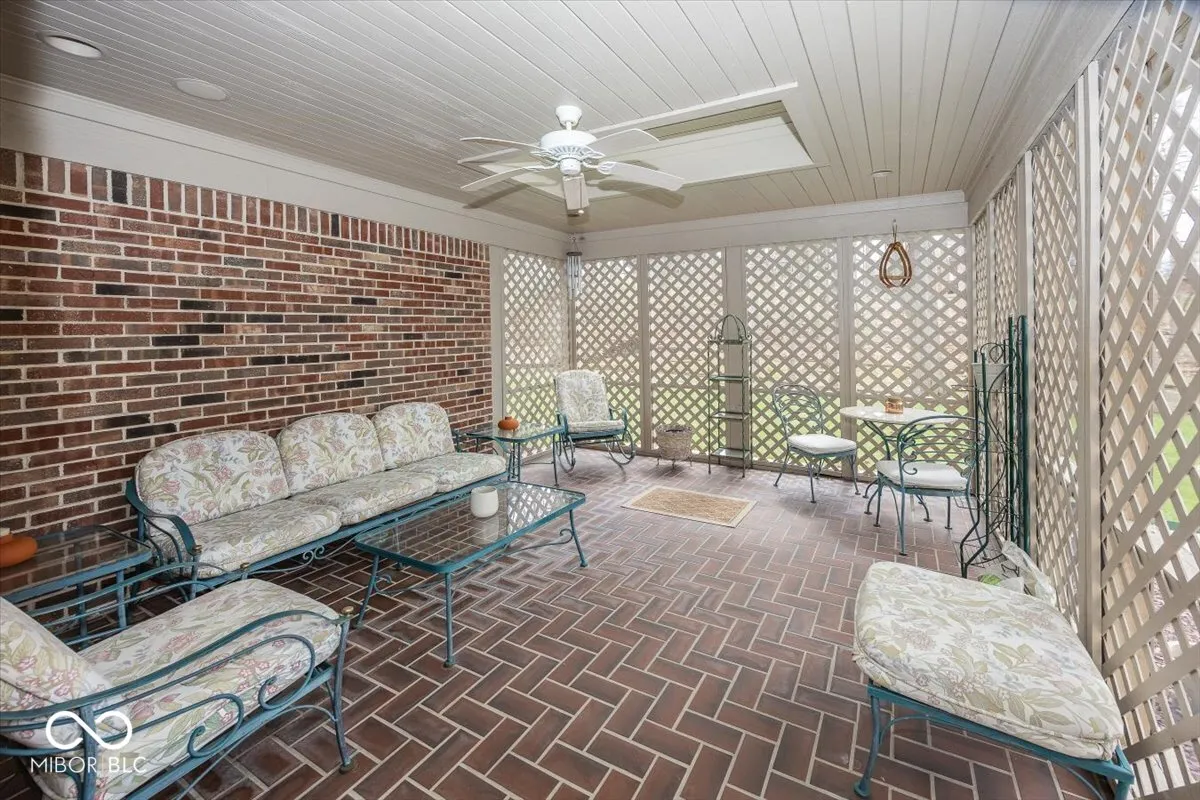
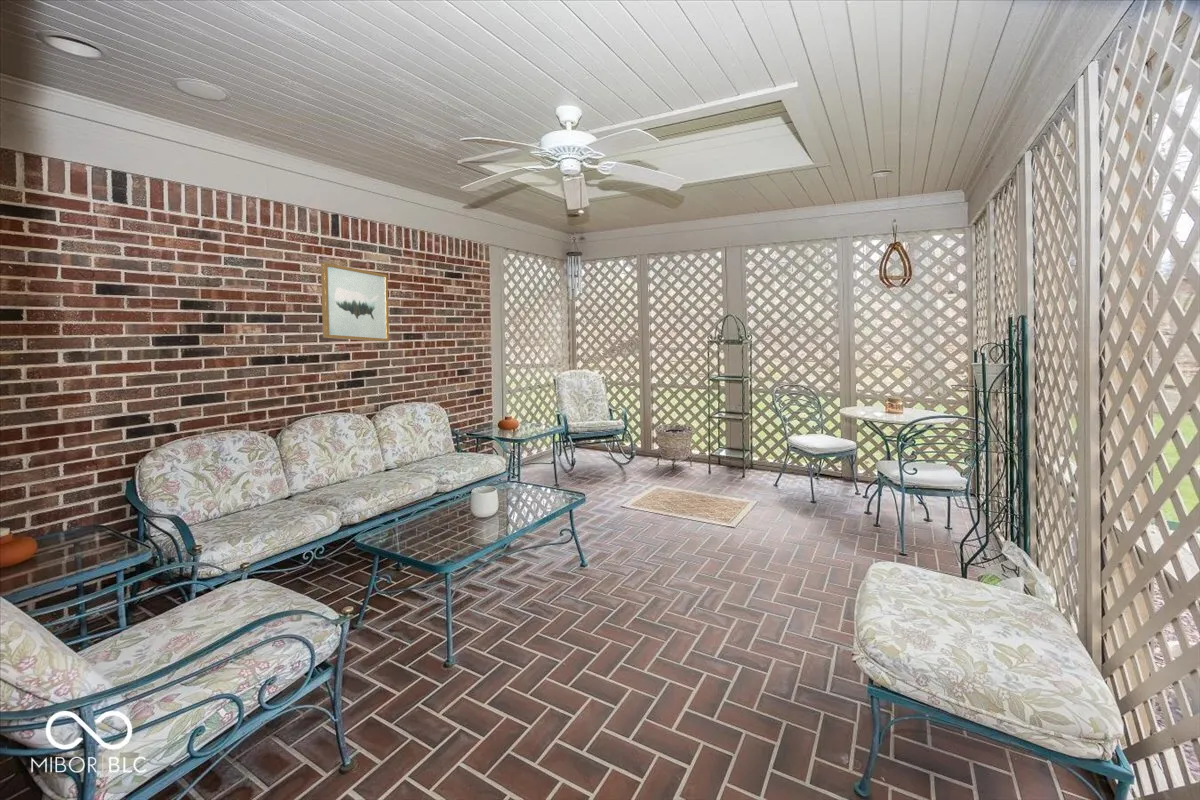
+ wall art [320,262,390,343]
